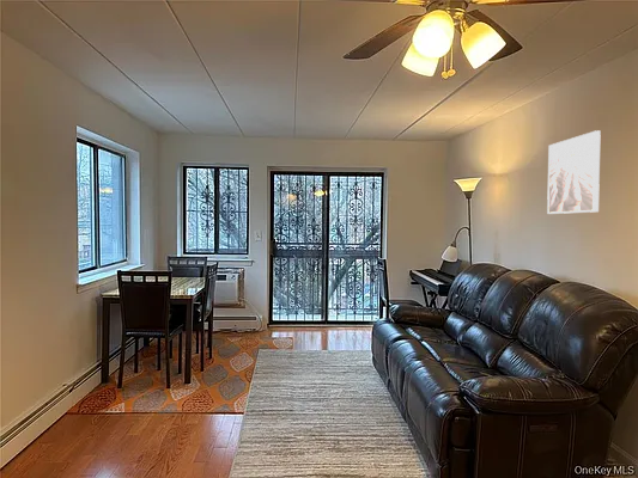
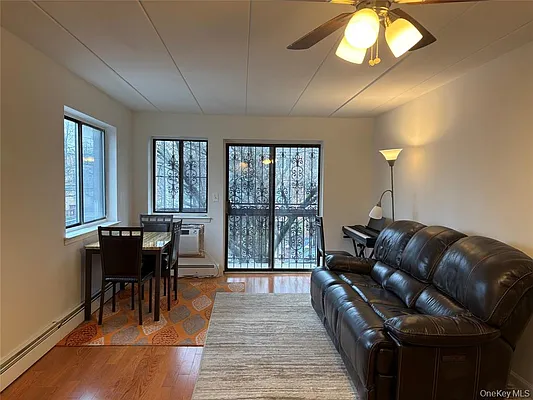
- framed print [546,129,602,215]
